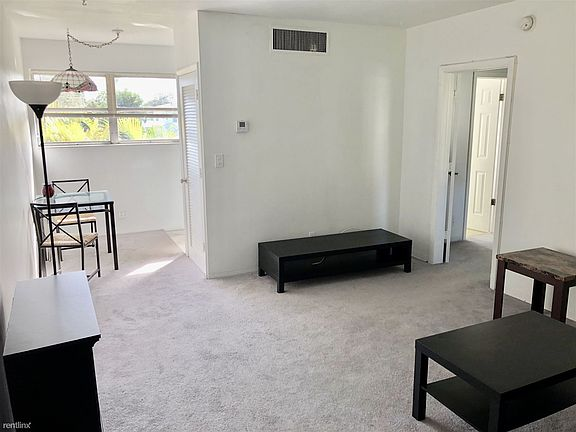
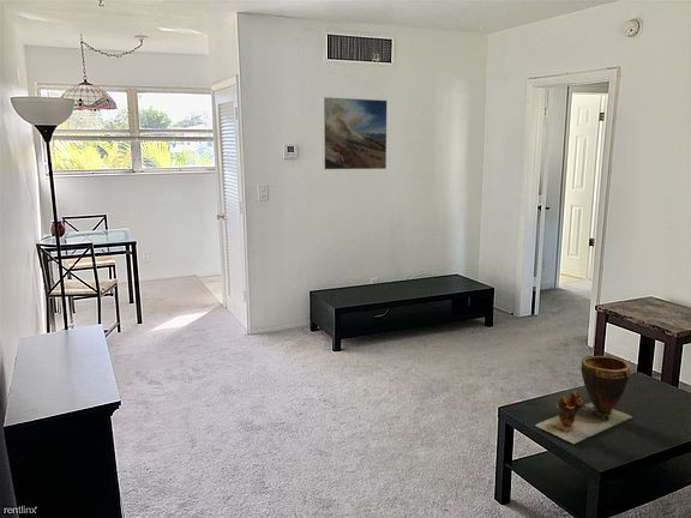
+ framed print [322,96,389,170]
+ clay pot [535,355,633,445]
